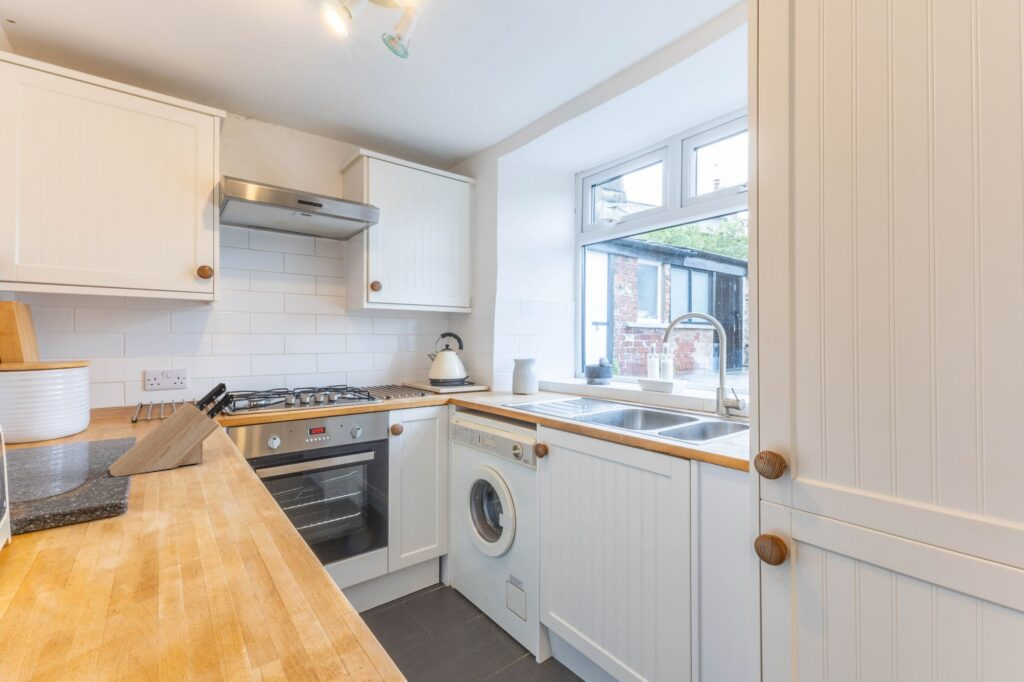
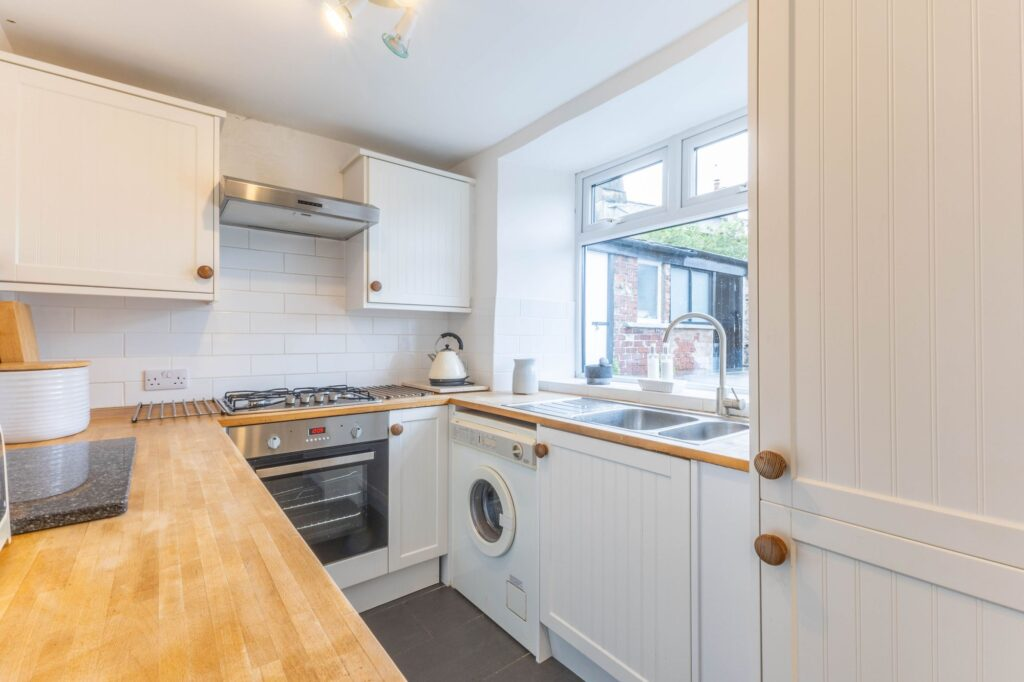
- knife block [108,382,235,478]
